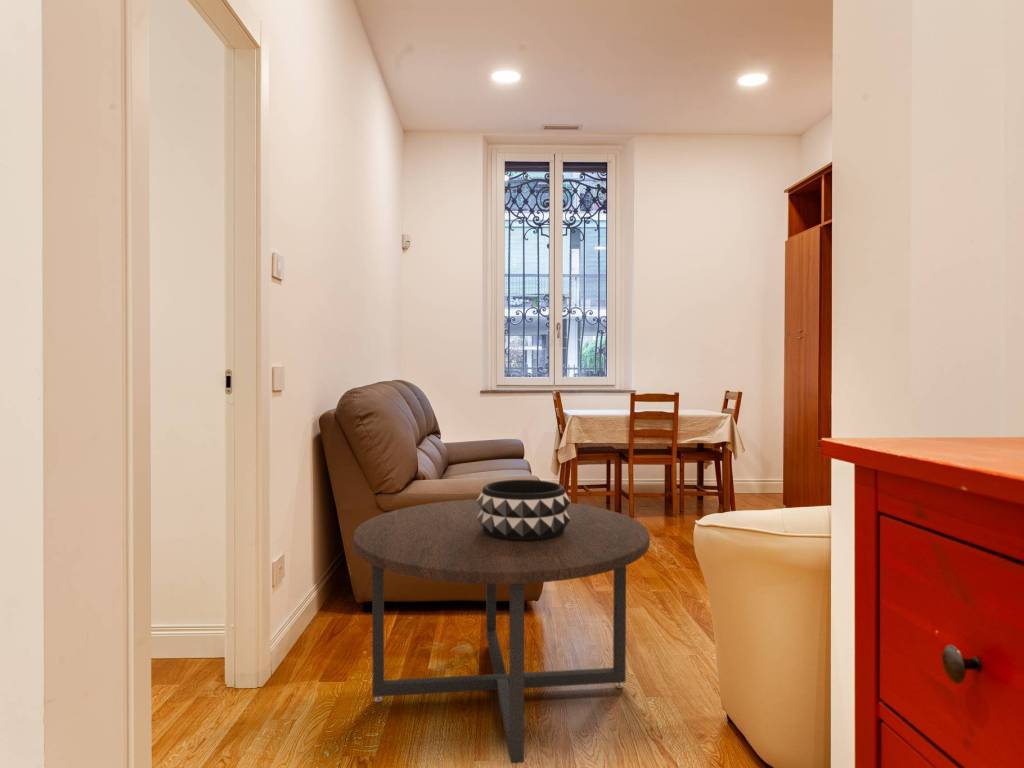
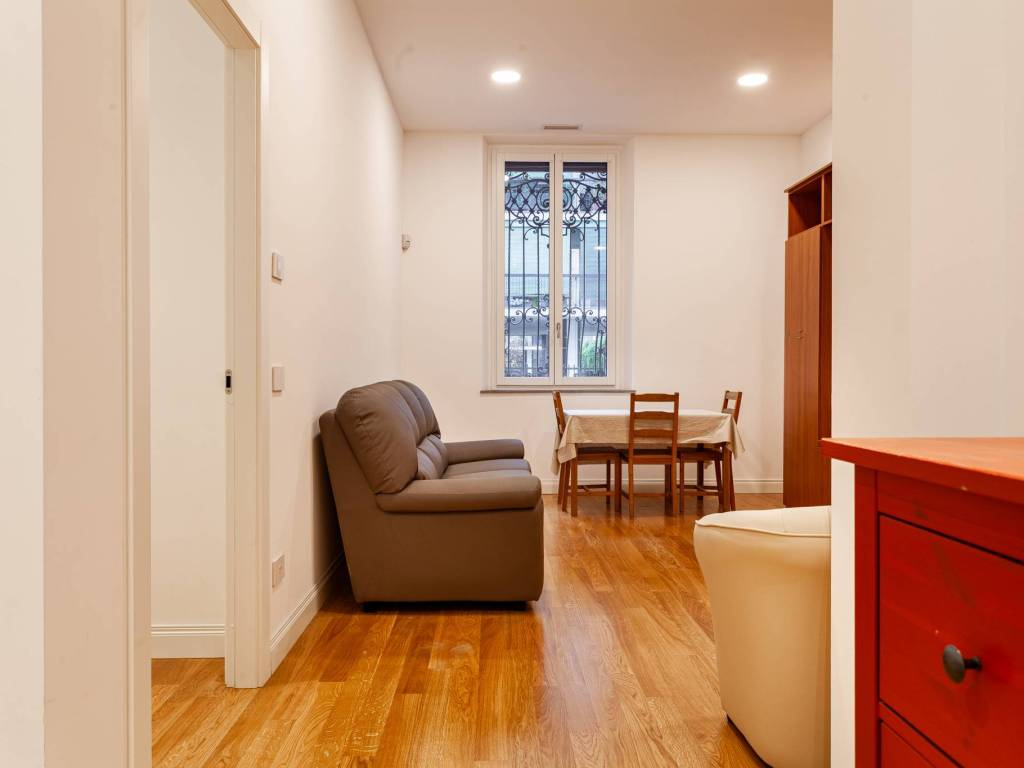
- coffee table [352,498,651,765]
- decorative bowl [477,479,571,541]
